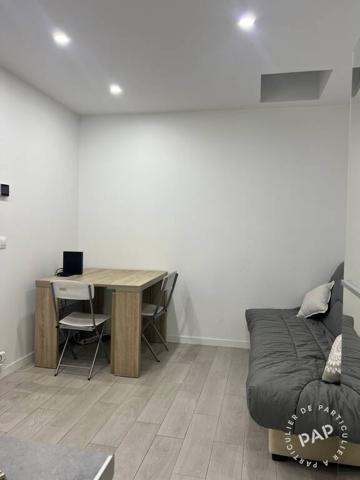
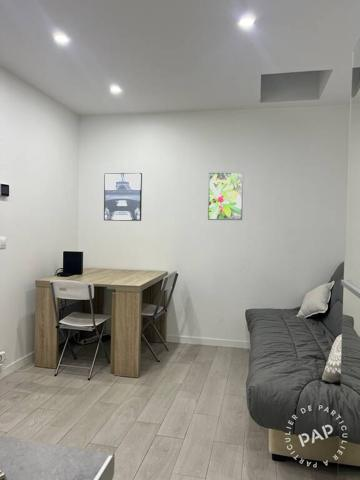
+ wall art [103,172,143,222]
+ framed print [207,171,244,221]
